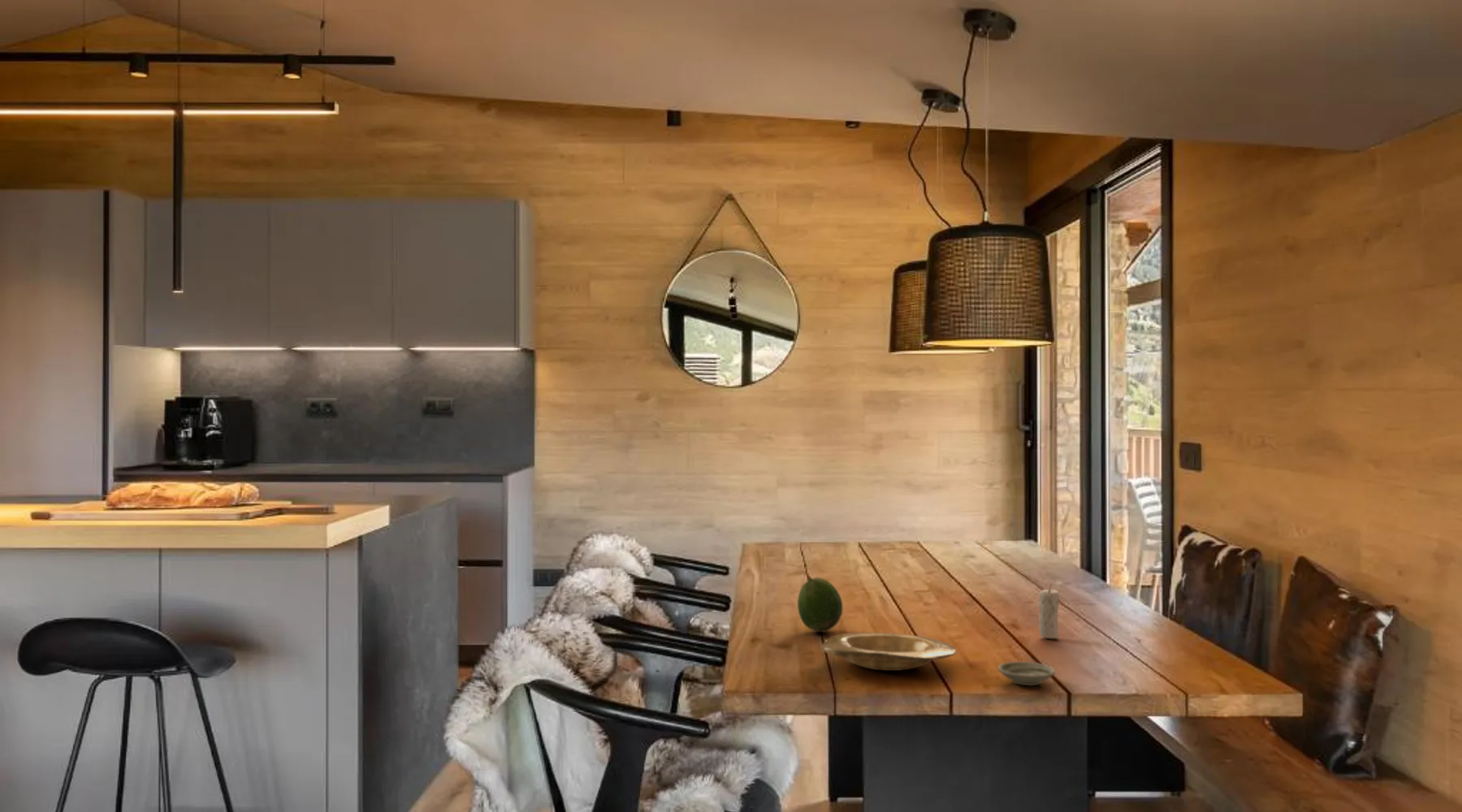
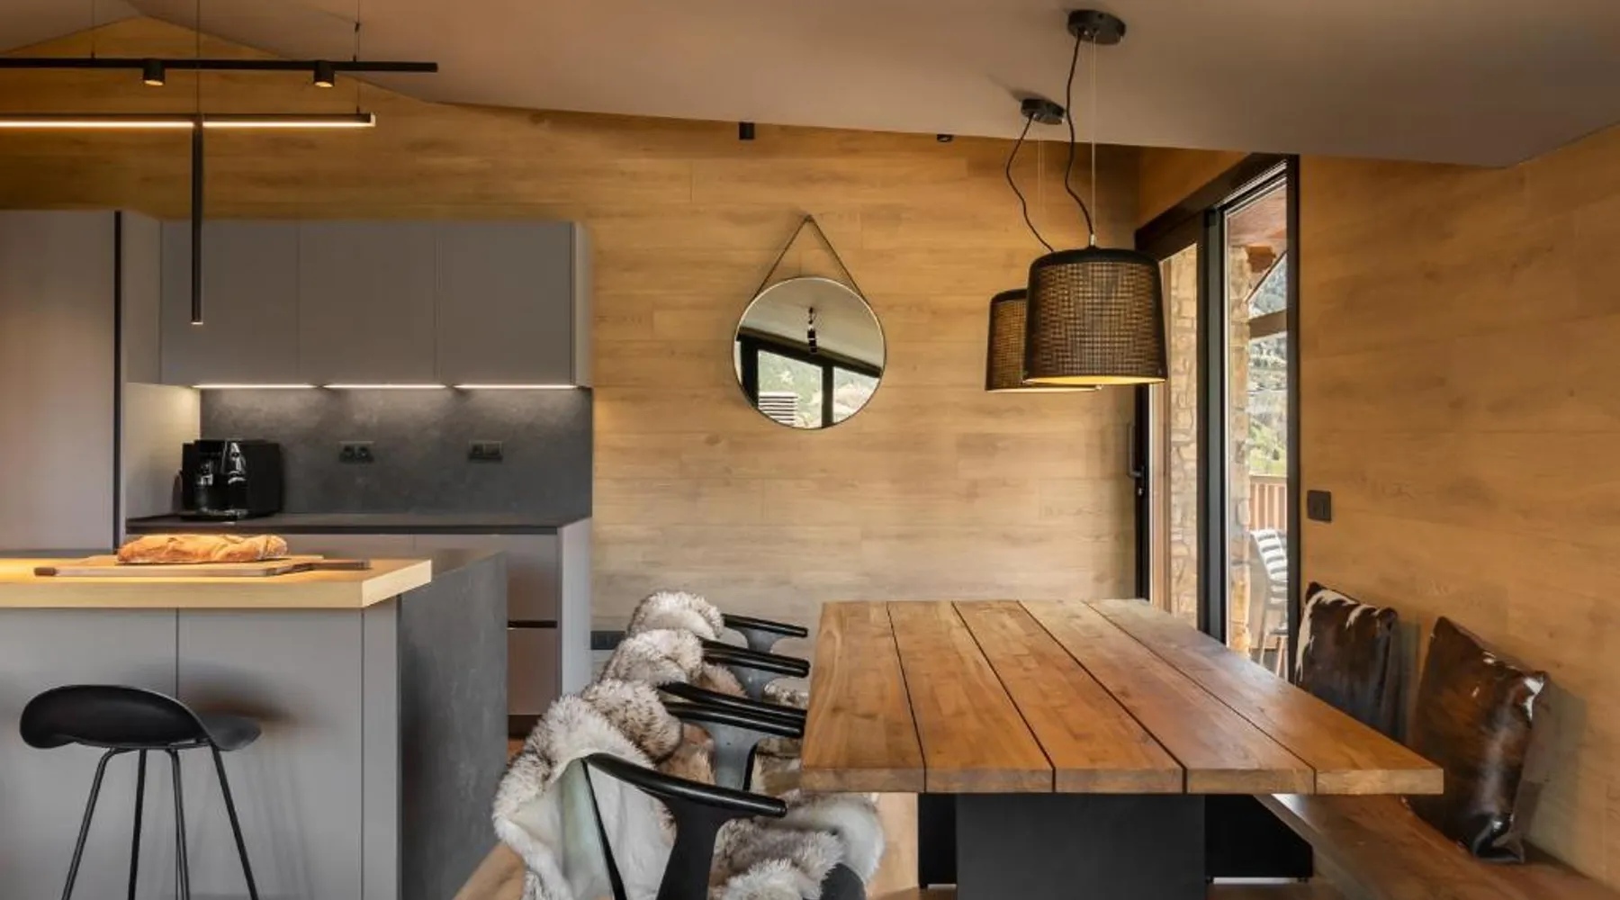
- saucer [997,661,1056,686]
- candle [1037,583,1061,639]
- plate [820,632,957,672]
- fruit [797,575,843,633]
